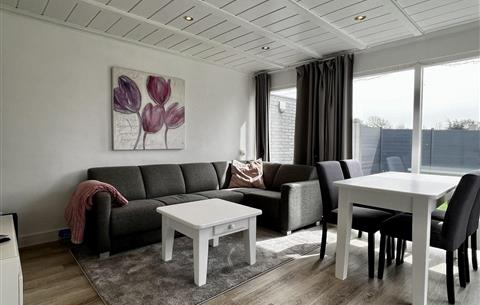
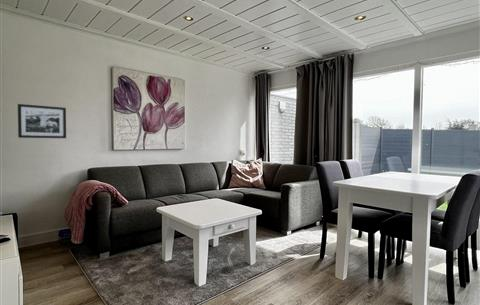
+ picture frame [17,103,67,139]
